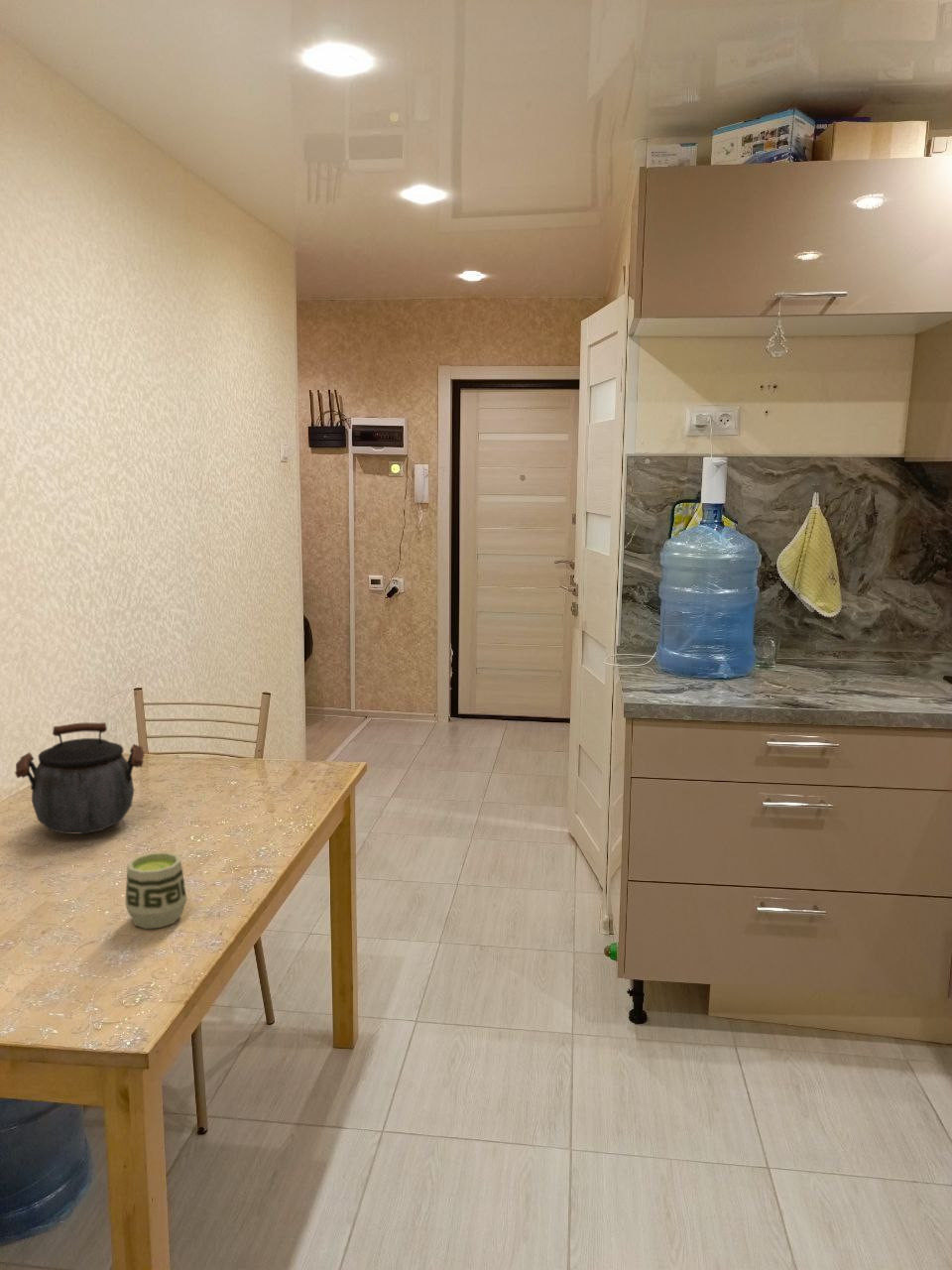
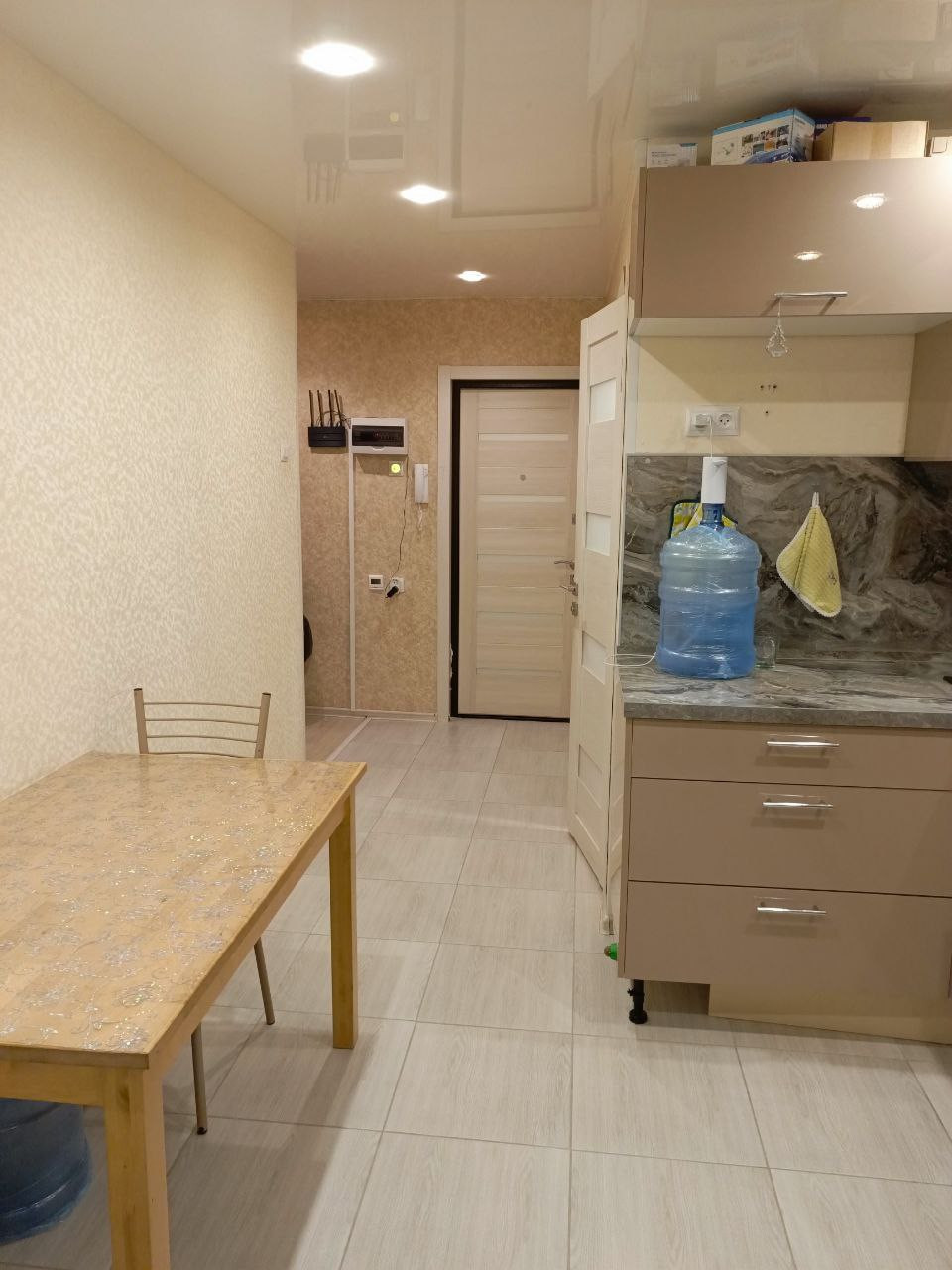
- cup [124,851,187,930]
- kettle [14,721,146,834]
